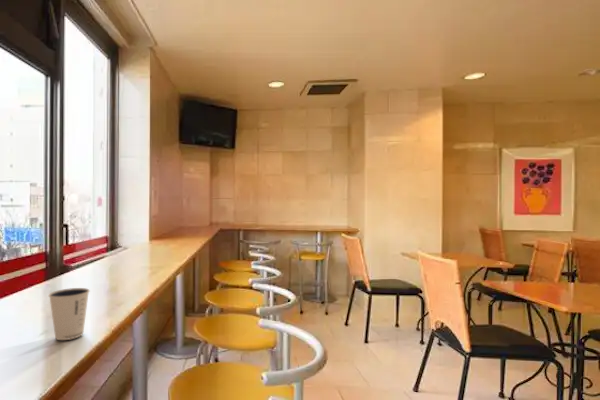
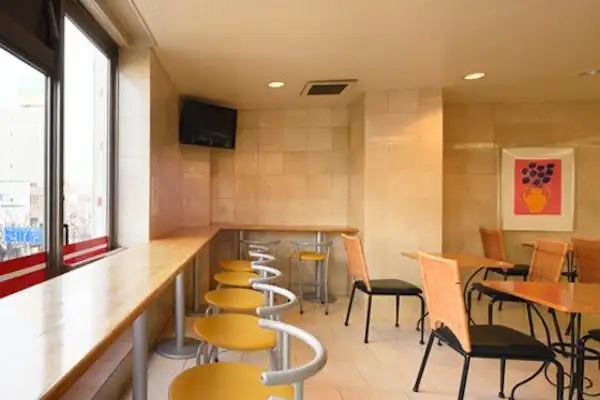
- dixie cup [48,287,91,341]
